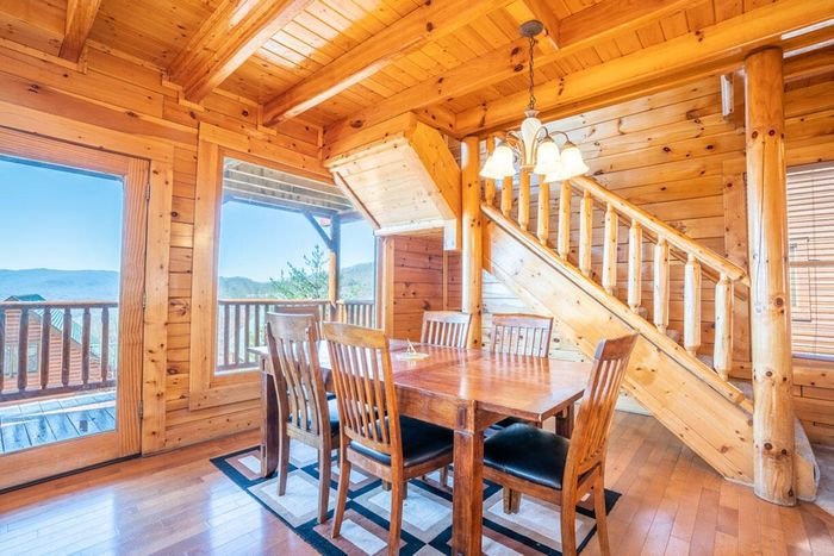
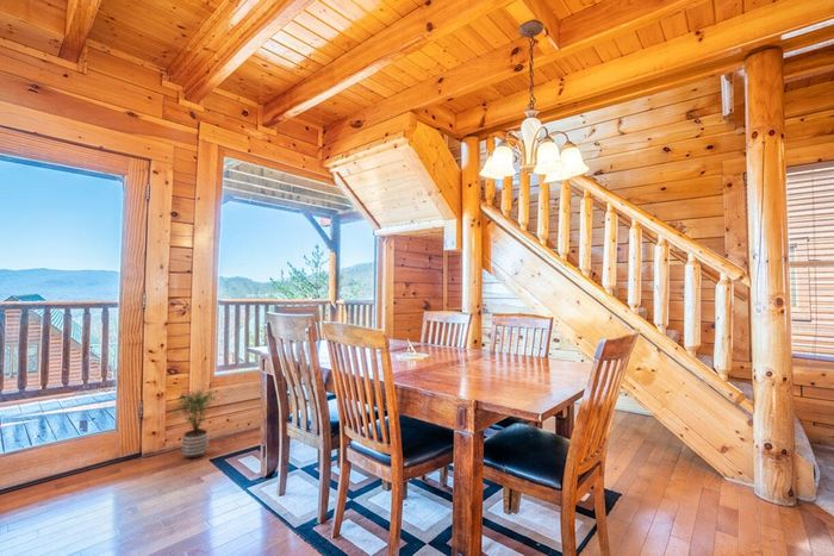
+ potted plant [168,388,217,460]
